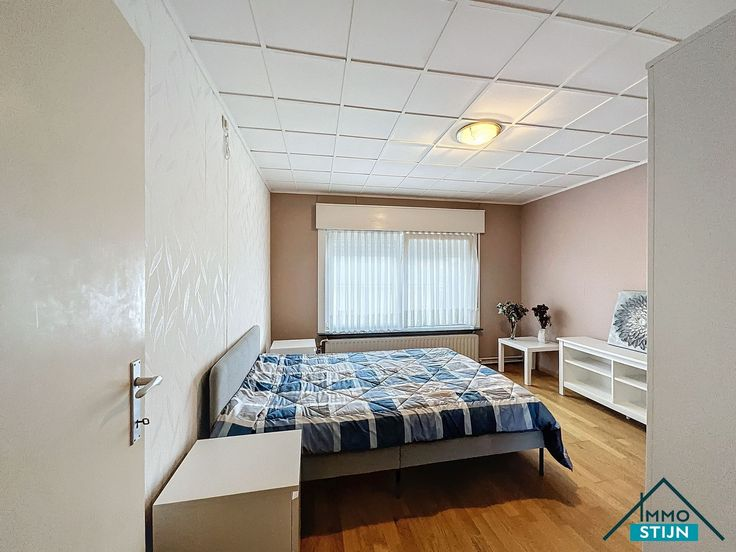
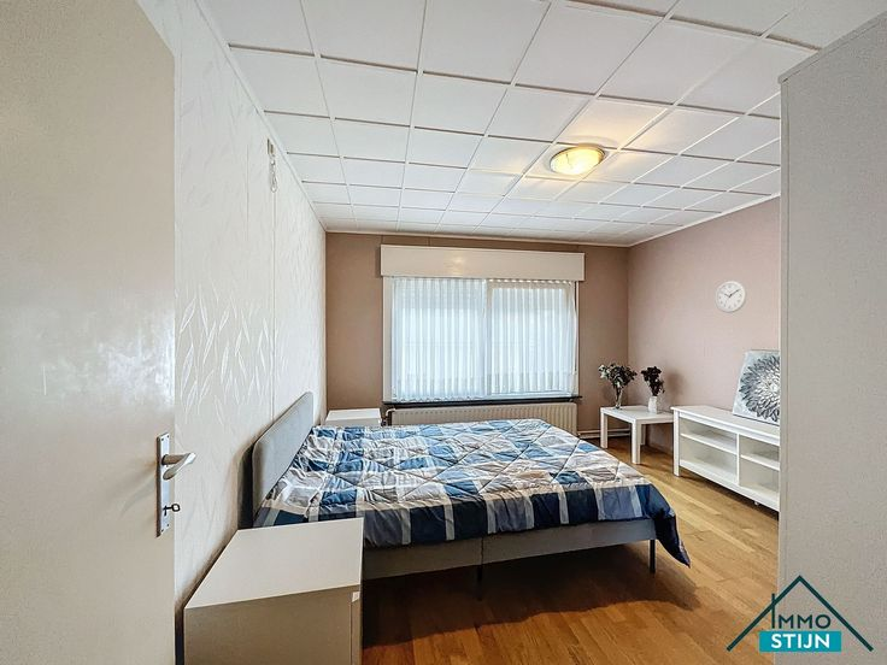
+ wall clock [715,279,747,313]
